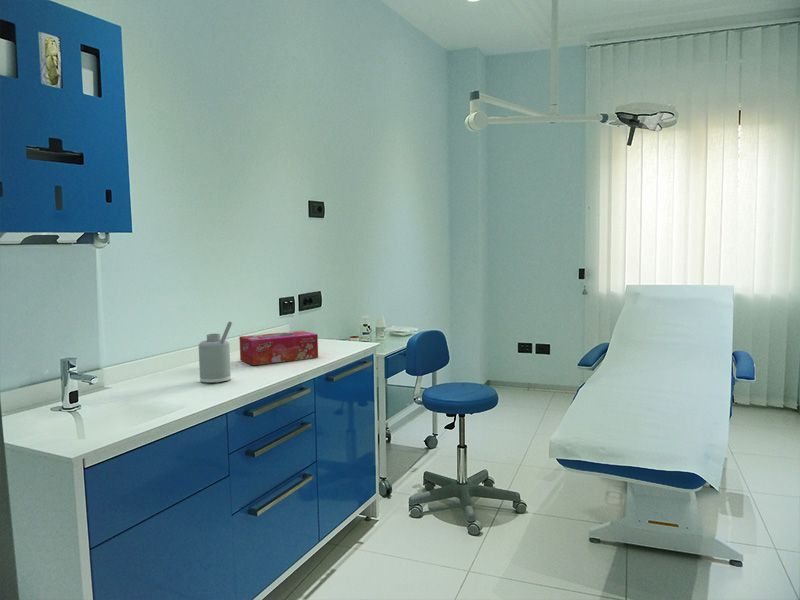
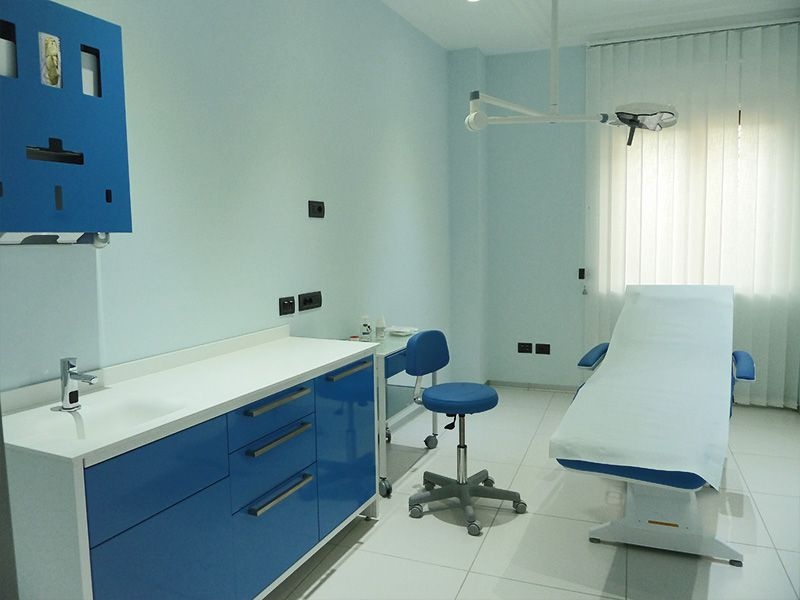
- soap dispenser [198,320,233,384]
- tissue box [238,330,319,366]
